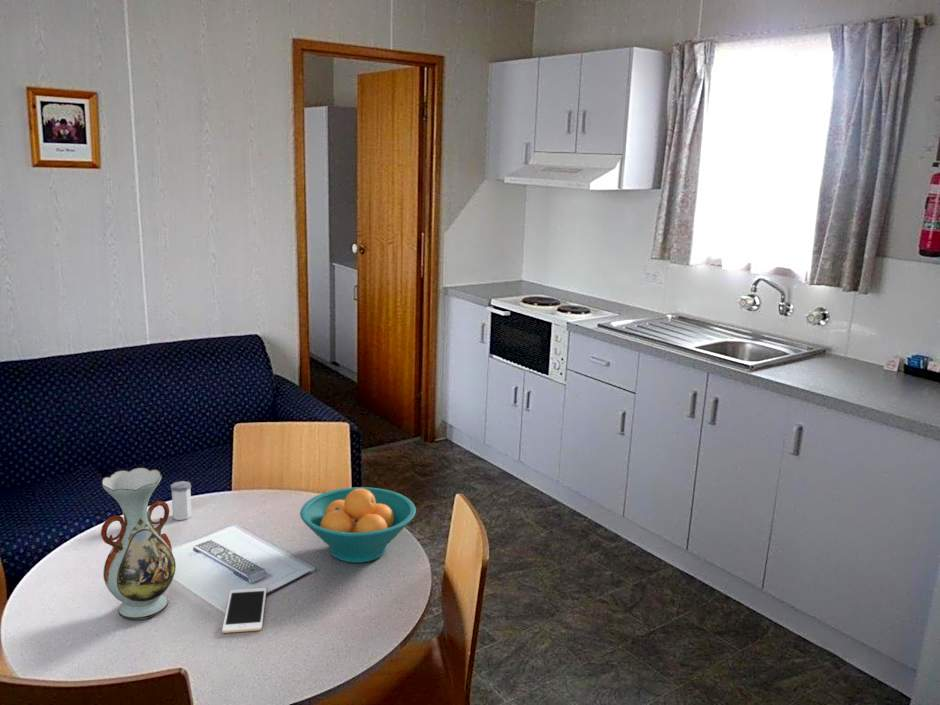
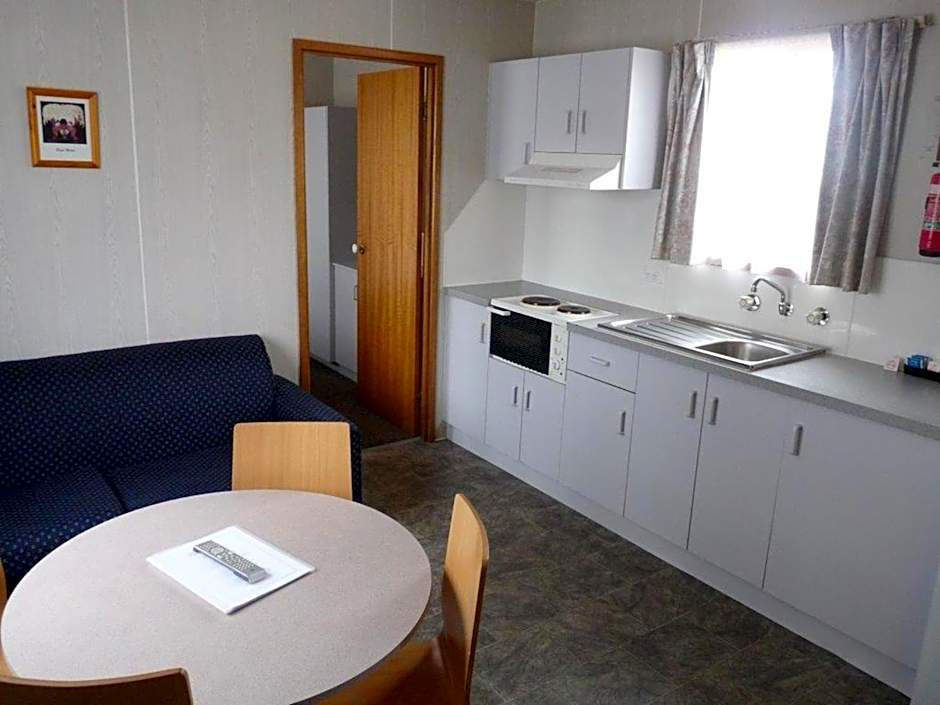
- salt shaker [169,480,193,521]
- fruit bowl [299,486,417,564]
- vase [100,467,177,620]
- cell phone [221,587,267,634]
